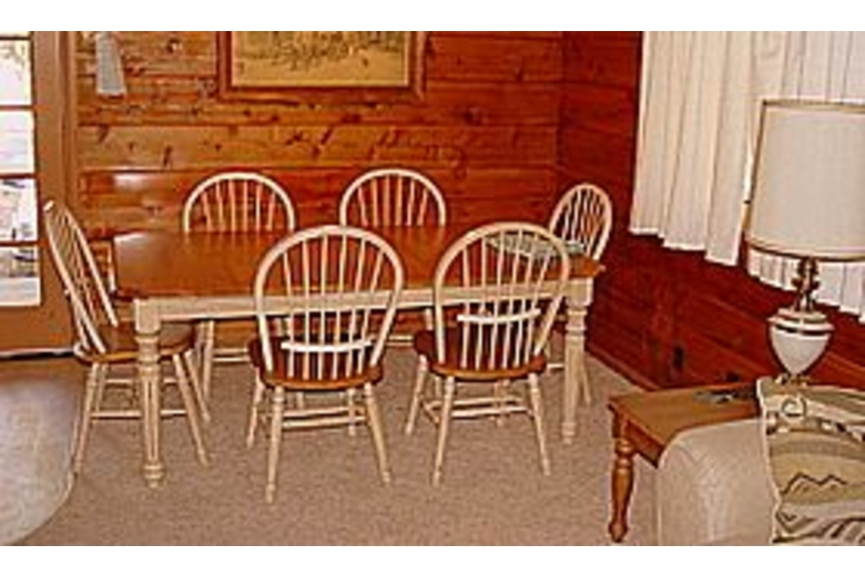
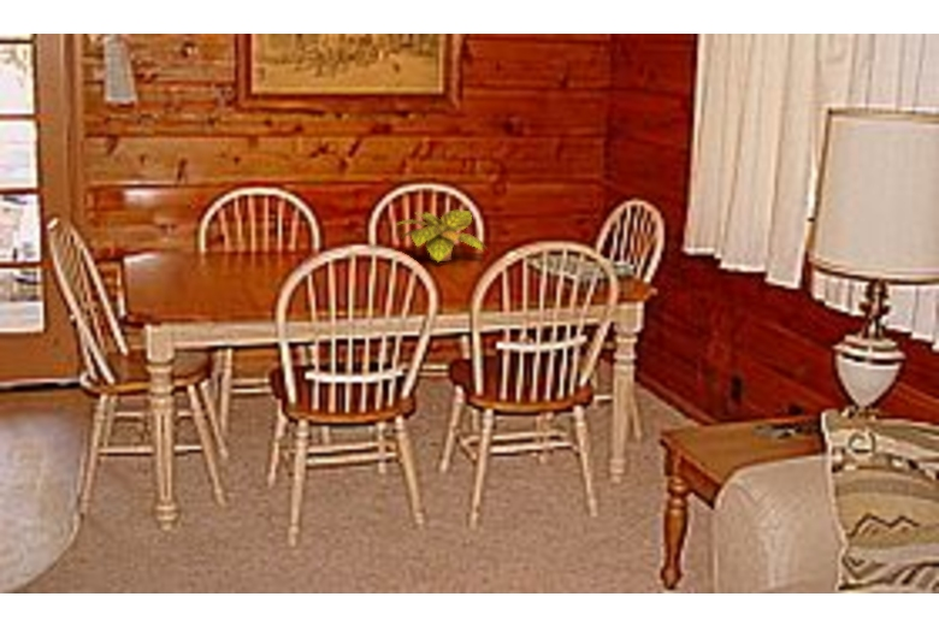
+ plant [392,209,489,262]
